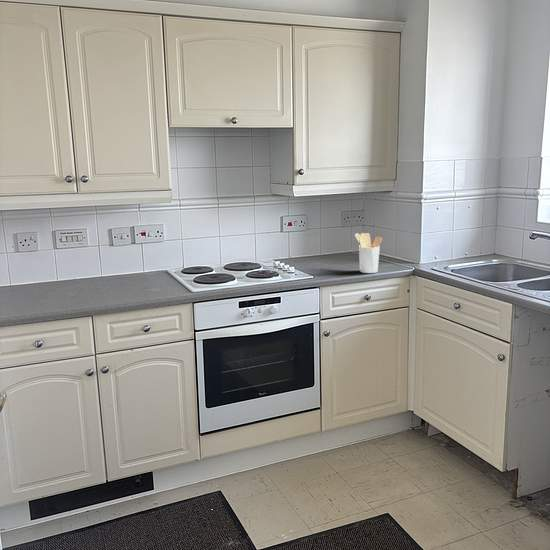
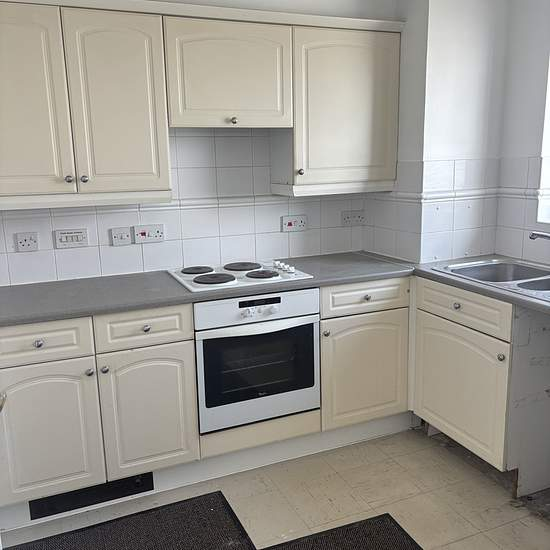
- utensil holder [354,232,383,274]
